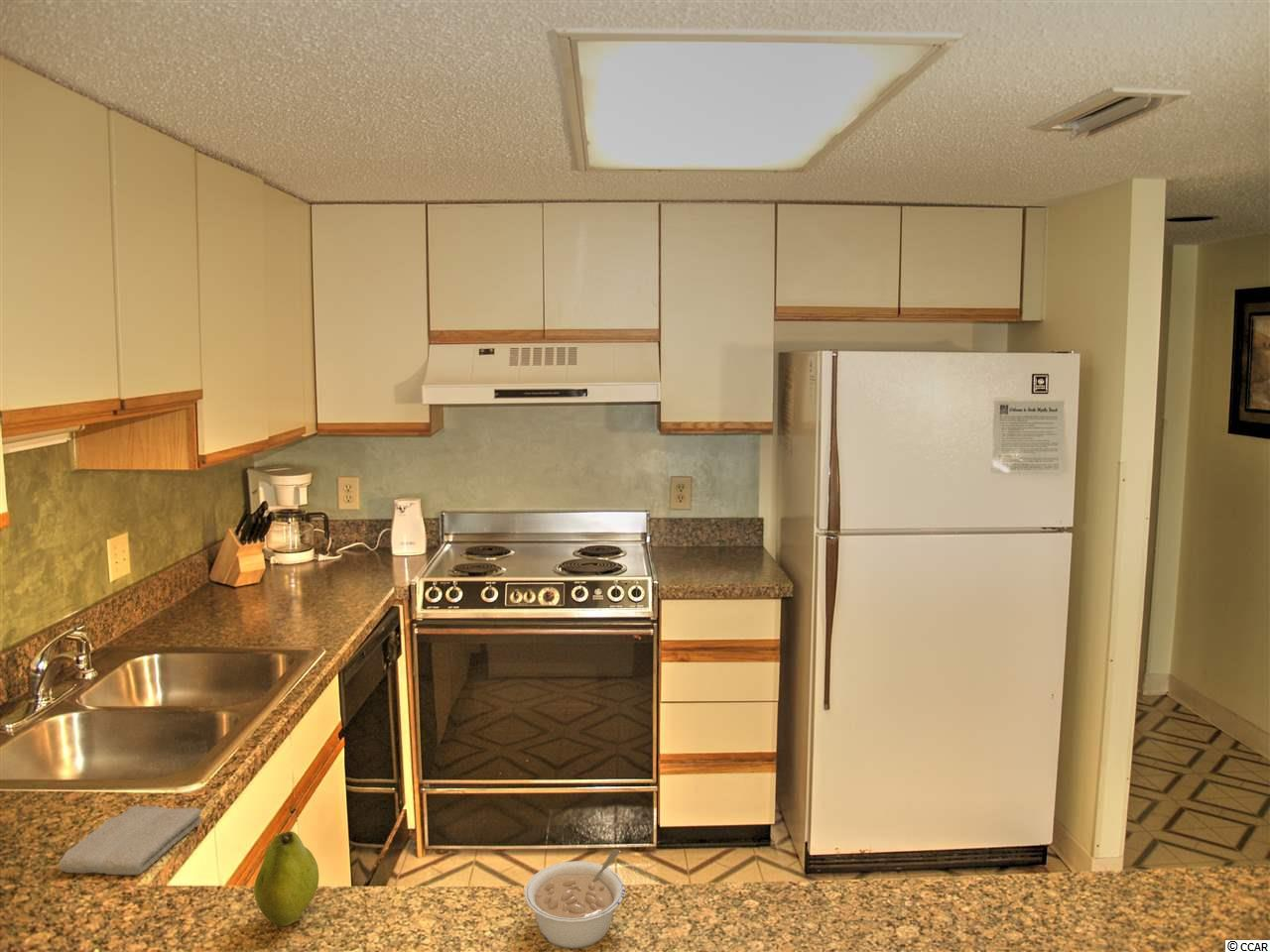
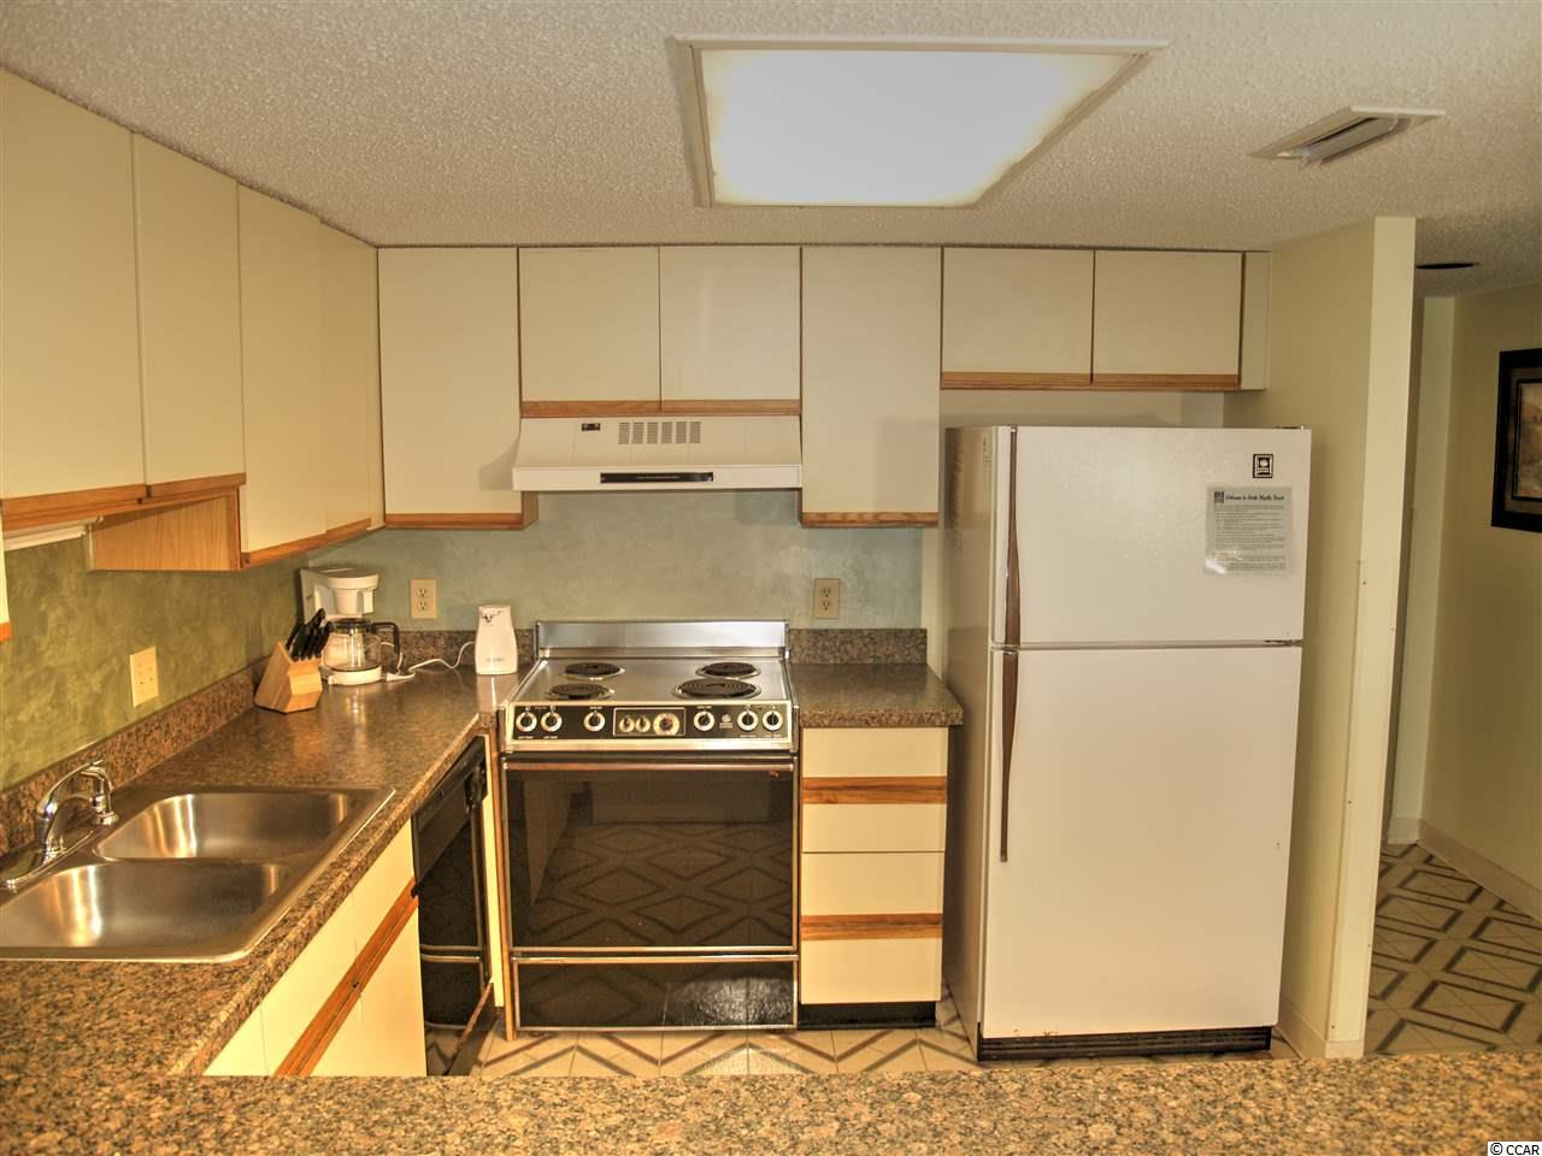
- fruit [253,830,319,927]
- washcloth [58,805,203,877]
- legume [524,848,626,950]
